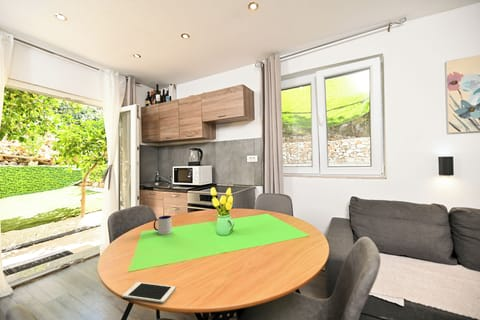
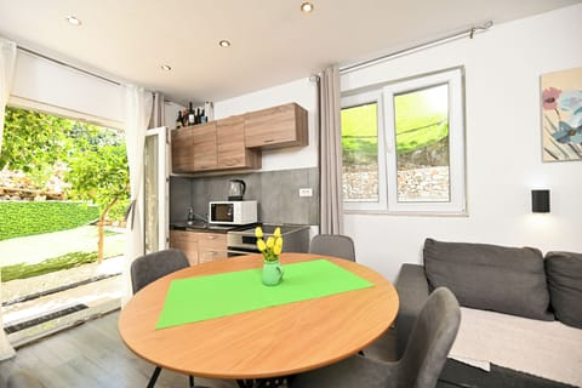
- mug [153,215,173,236]
- cell phone [121,281,176,304]
